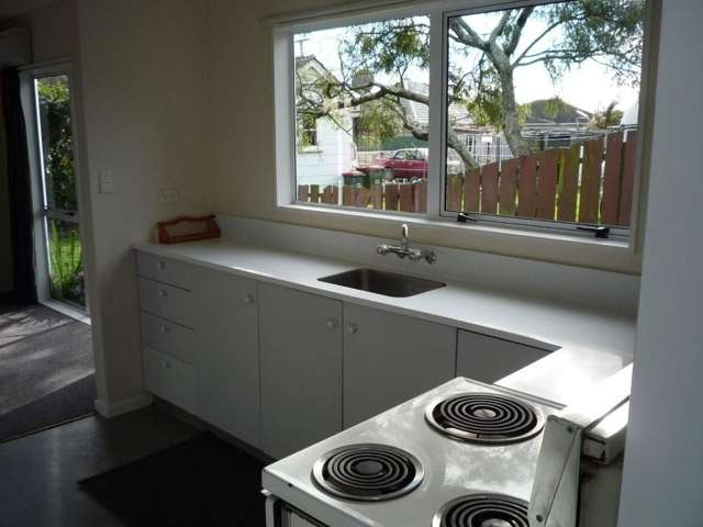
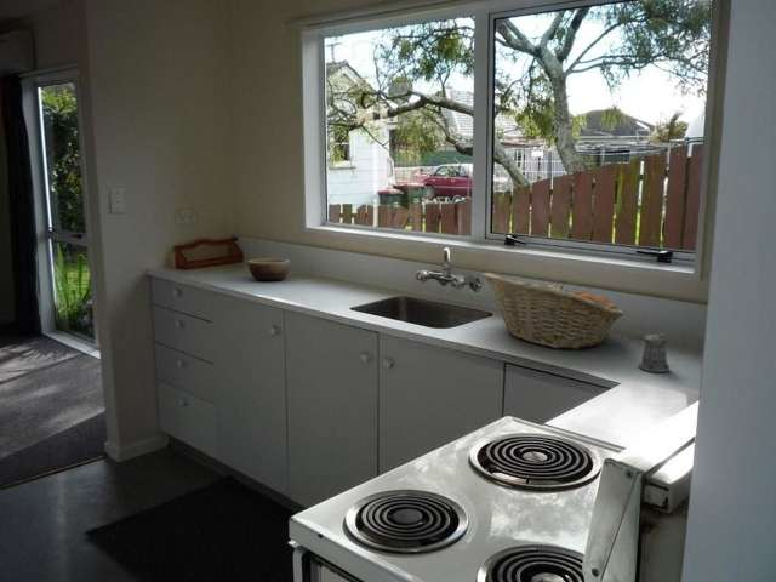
+ bowl [246,257,292,281]
+ fruit basket [483,272,624,350]
+ pepper shaker [628,332,671,373]
